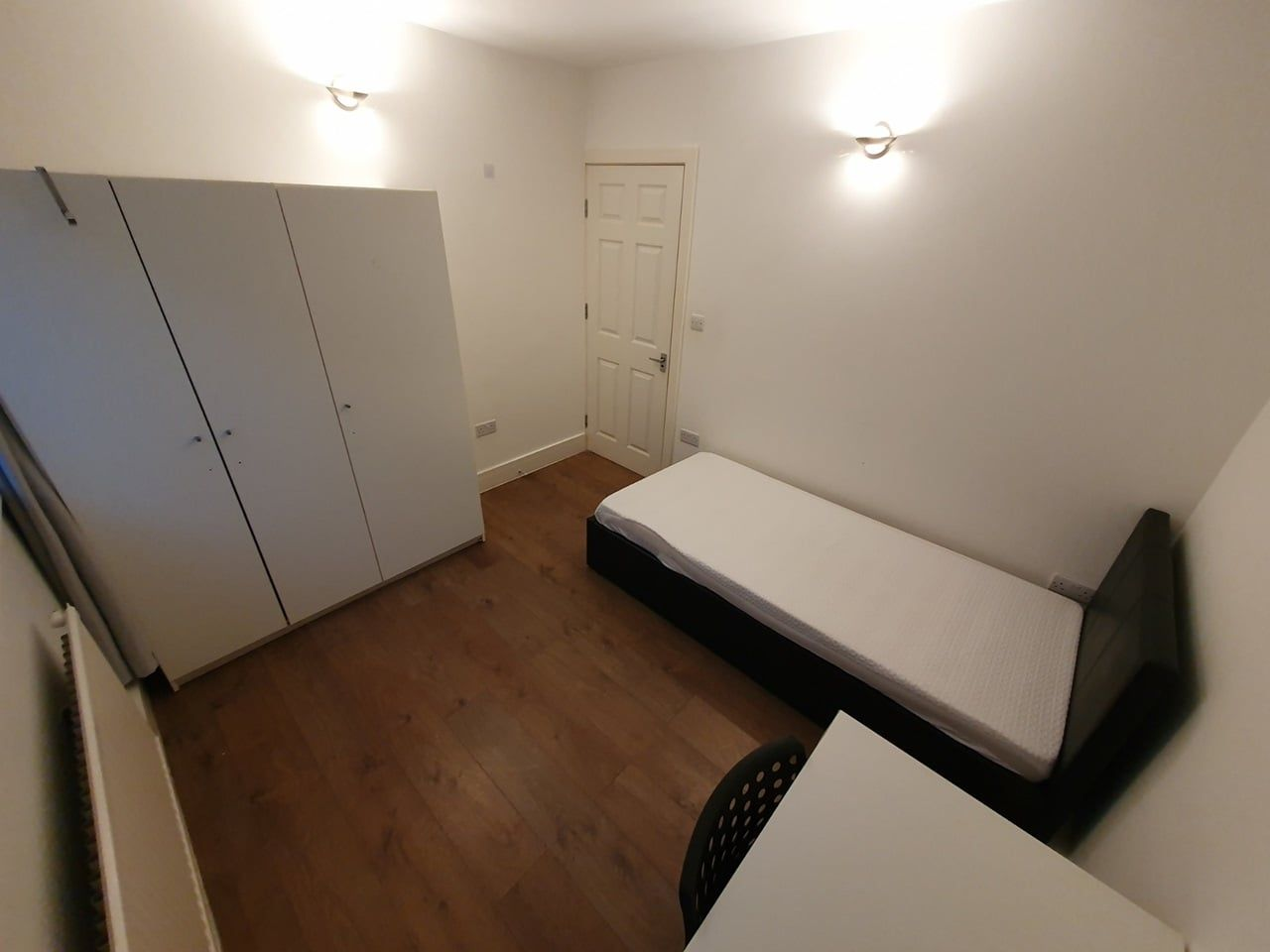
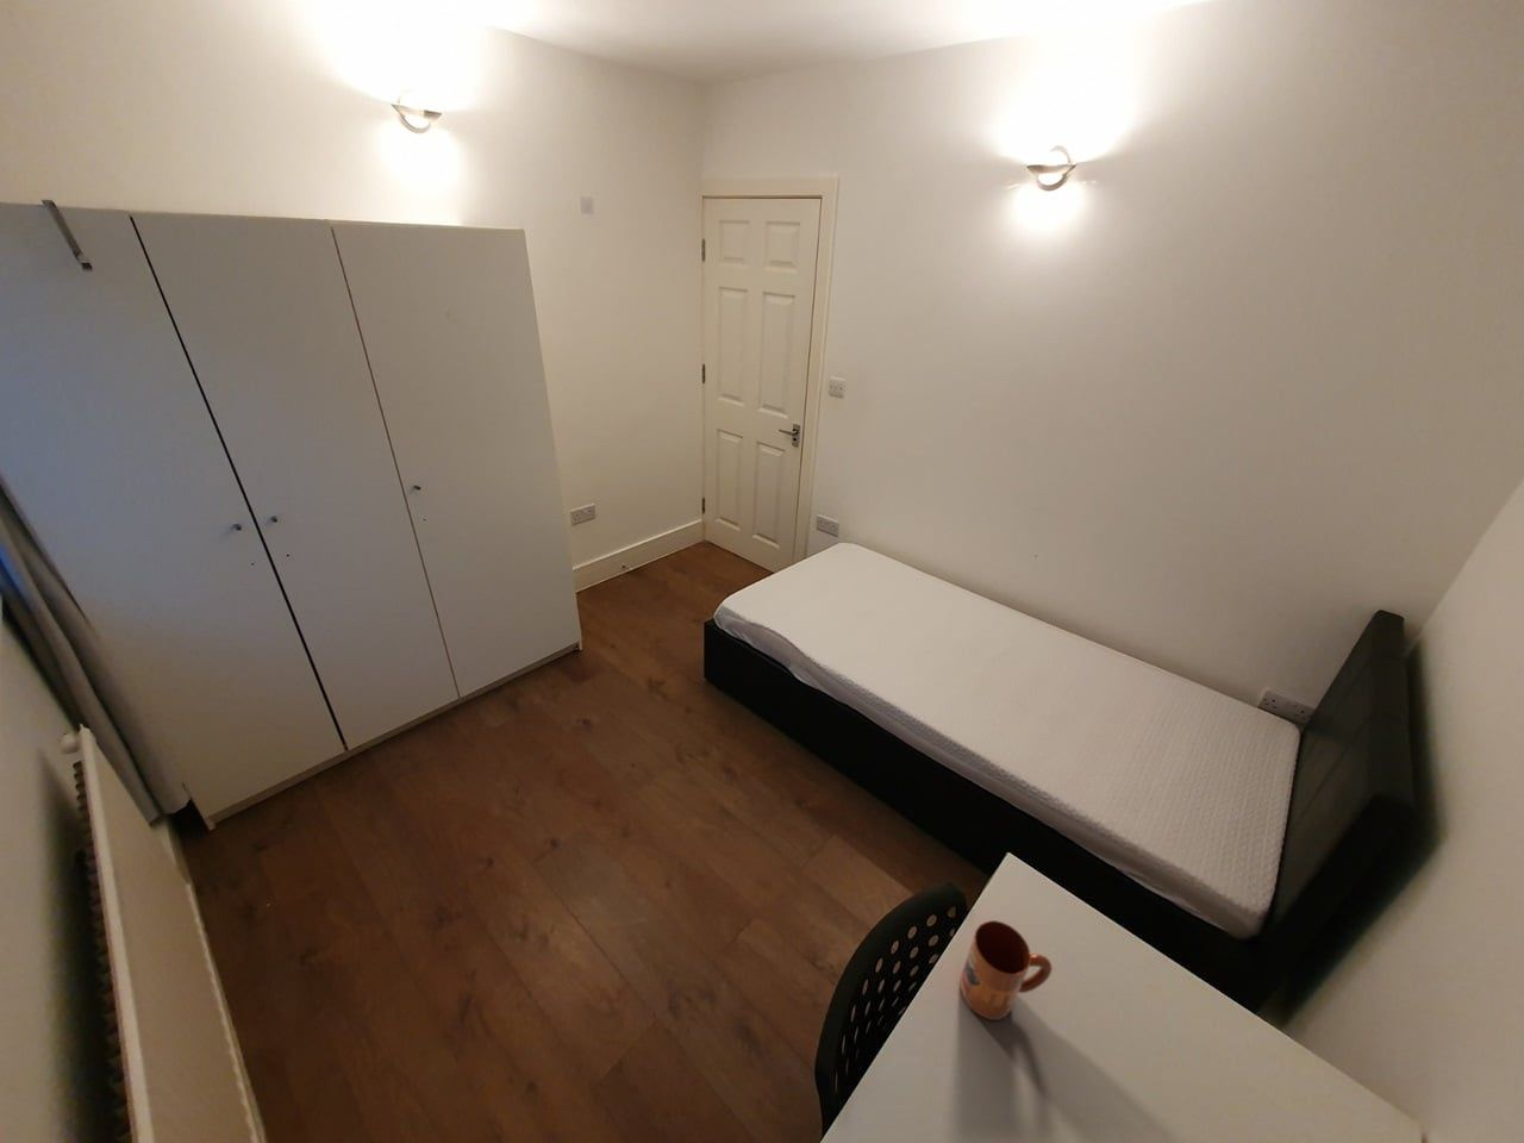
+ mug [959,920,1054,1021]
